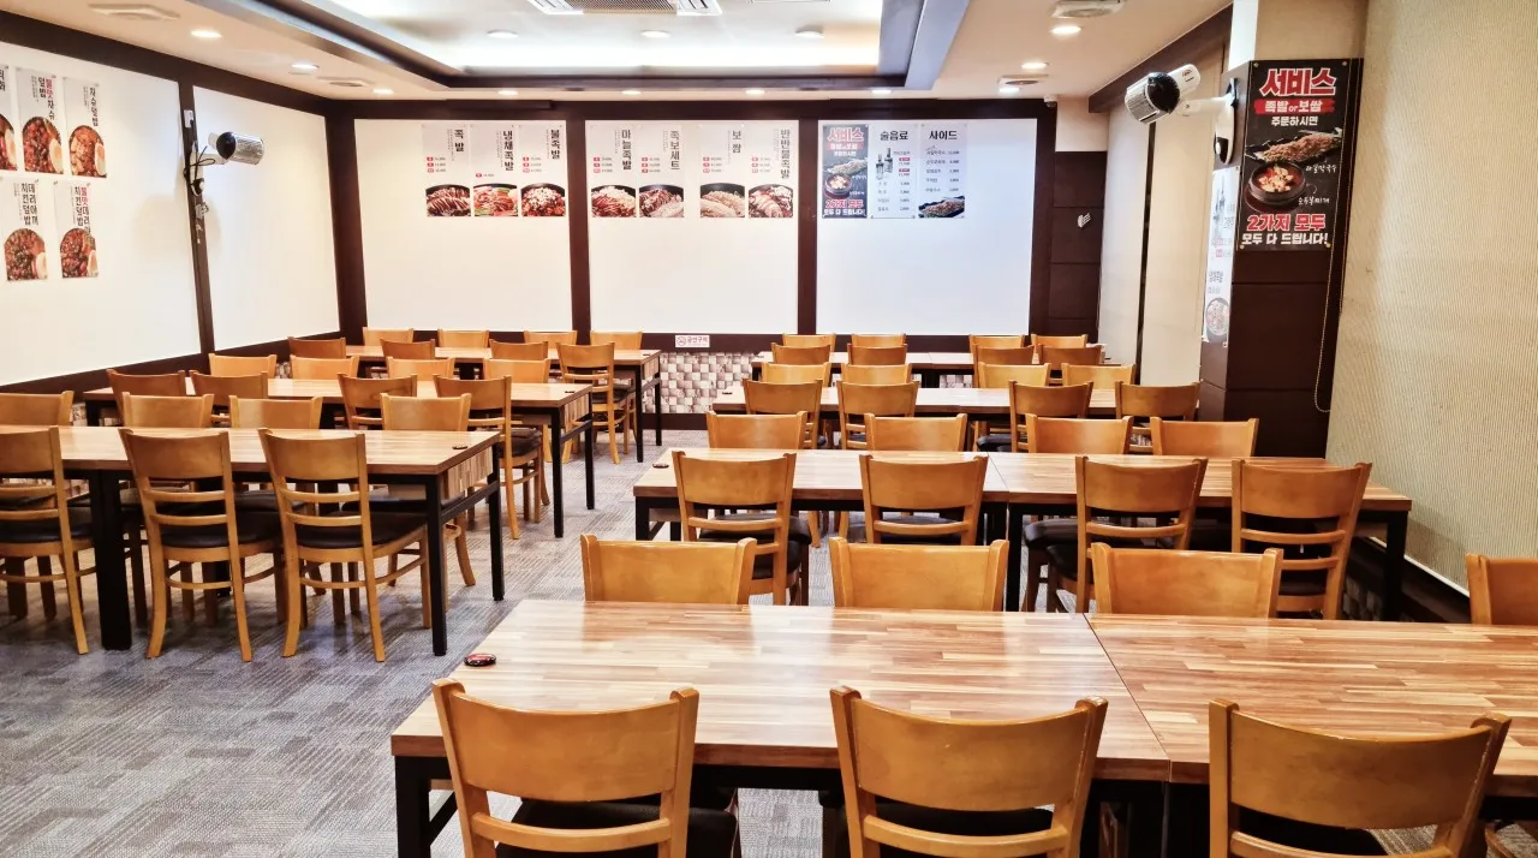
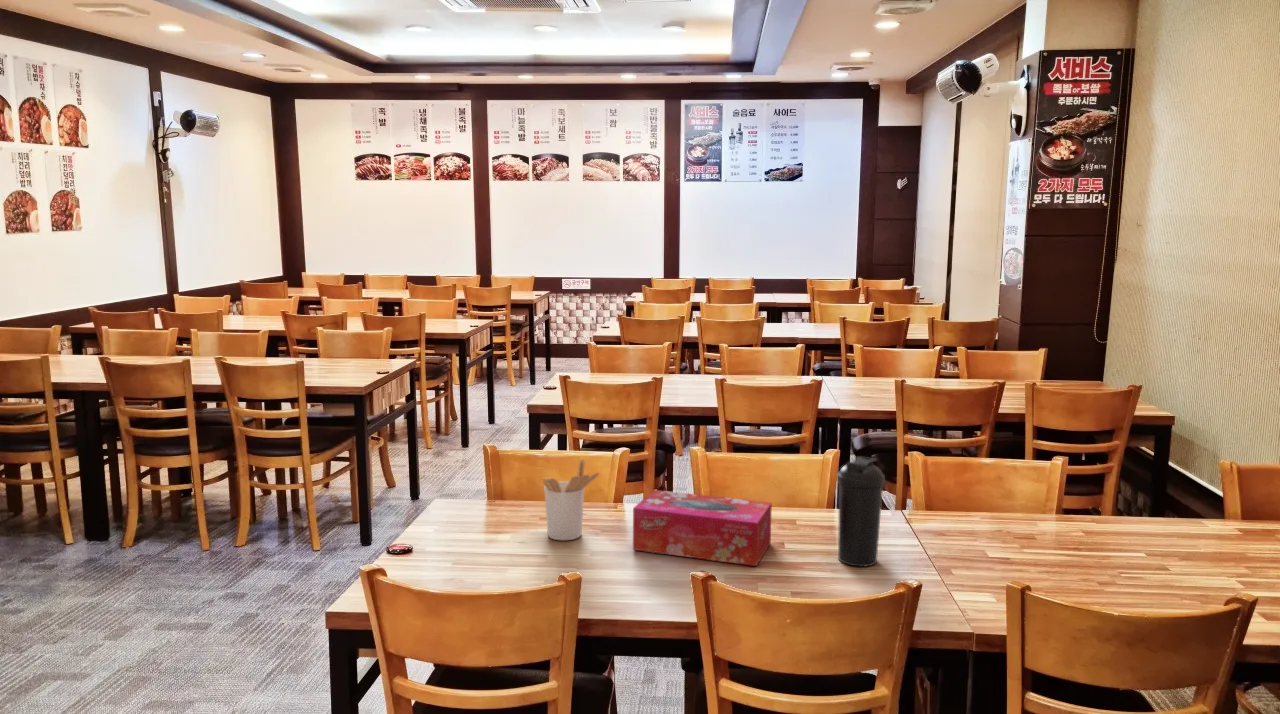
+ water bottle [836,456,886,568]
+ utensil holder [542,459,600,541]
+ tissue box [632,489,773,567]
